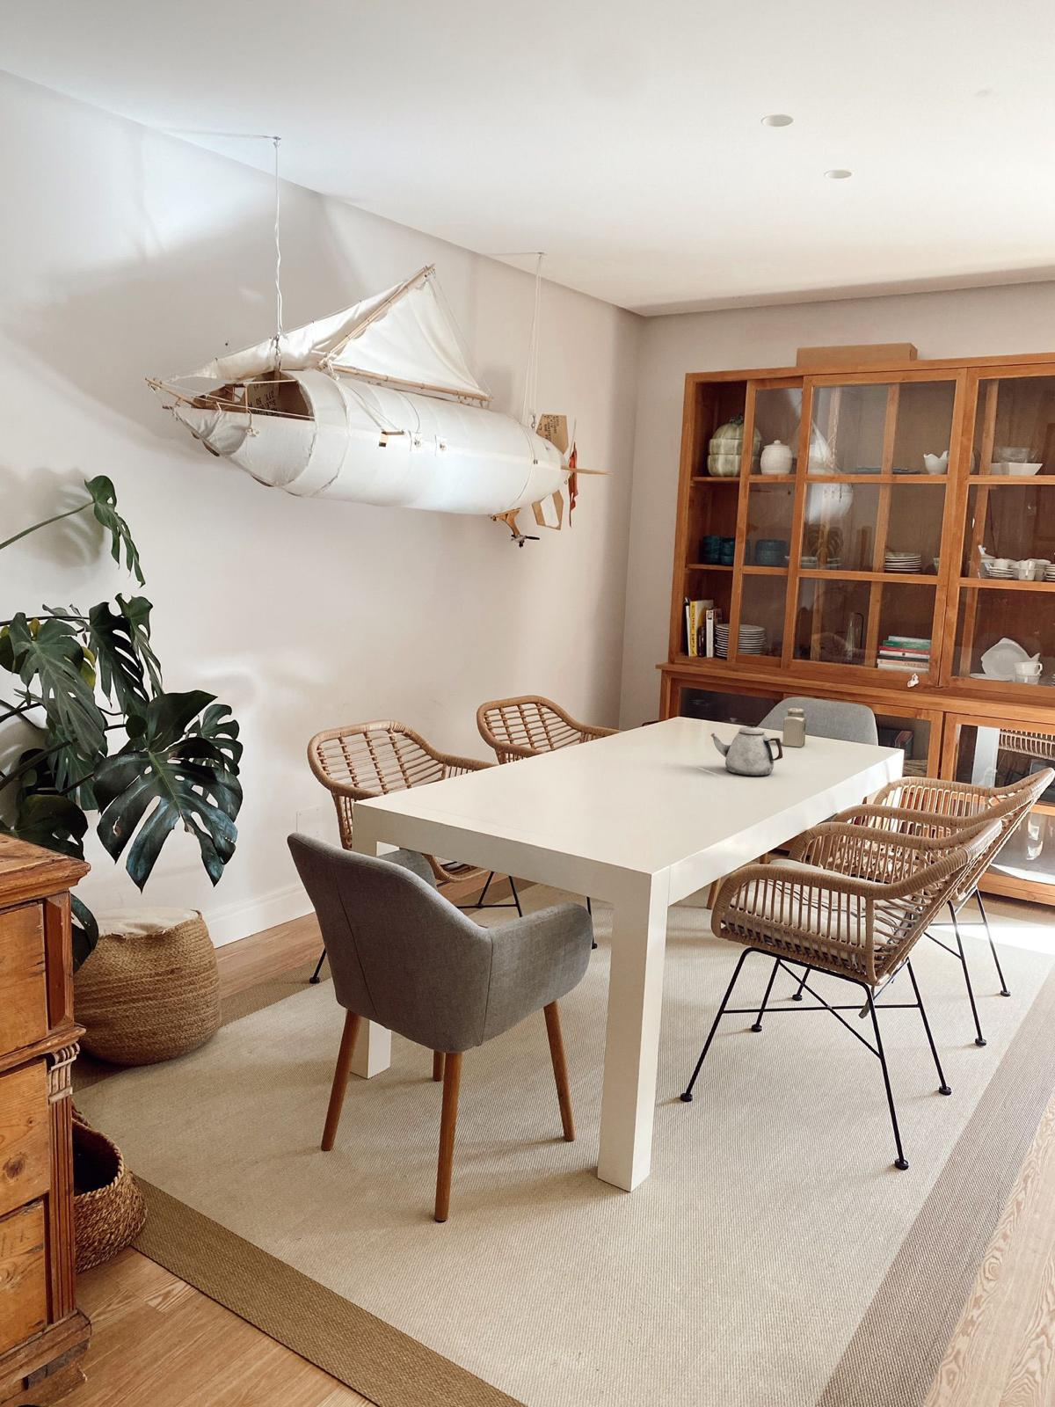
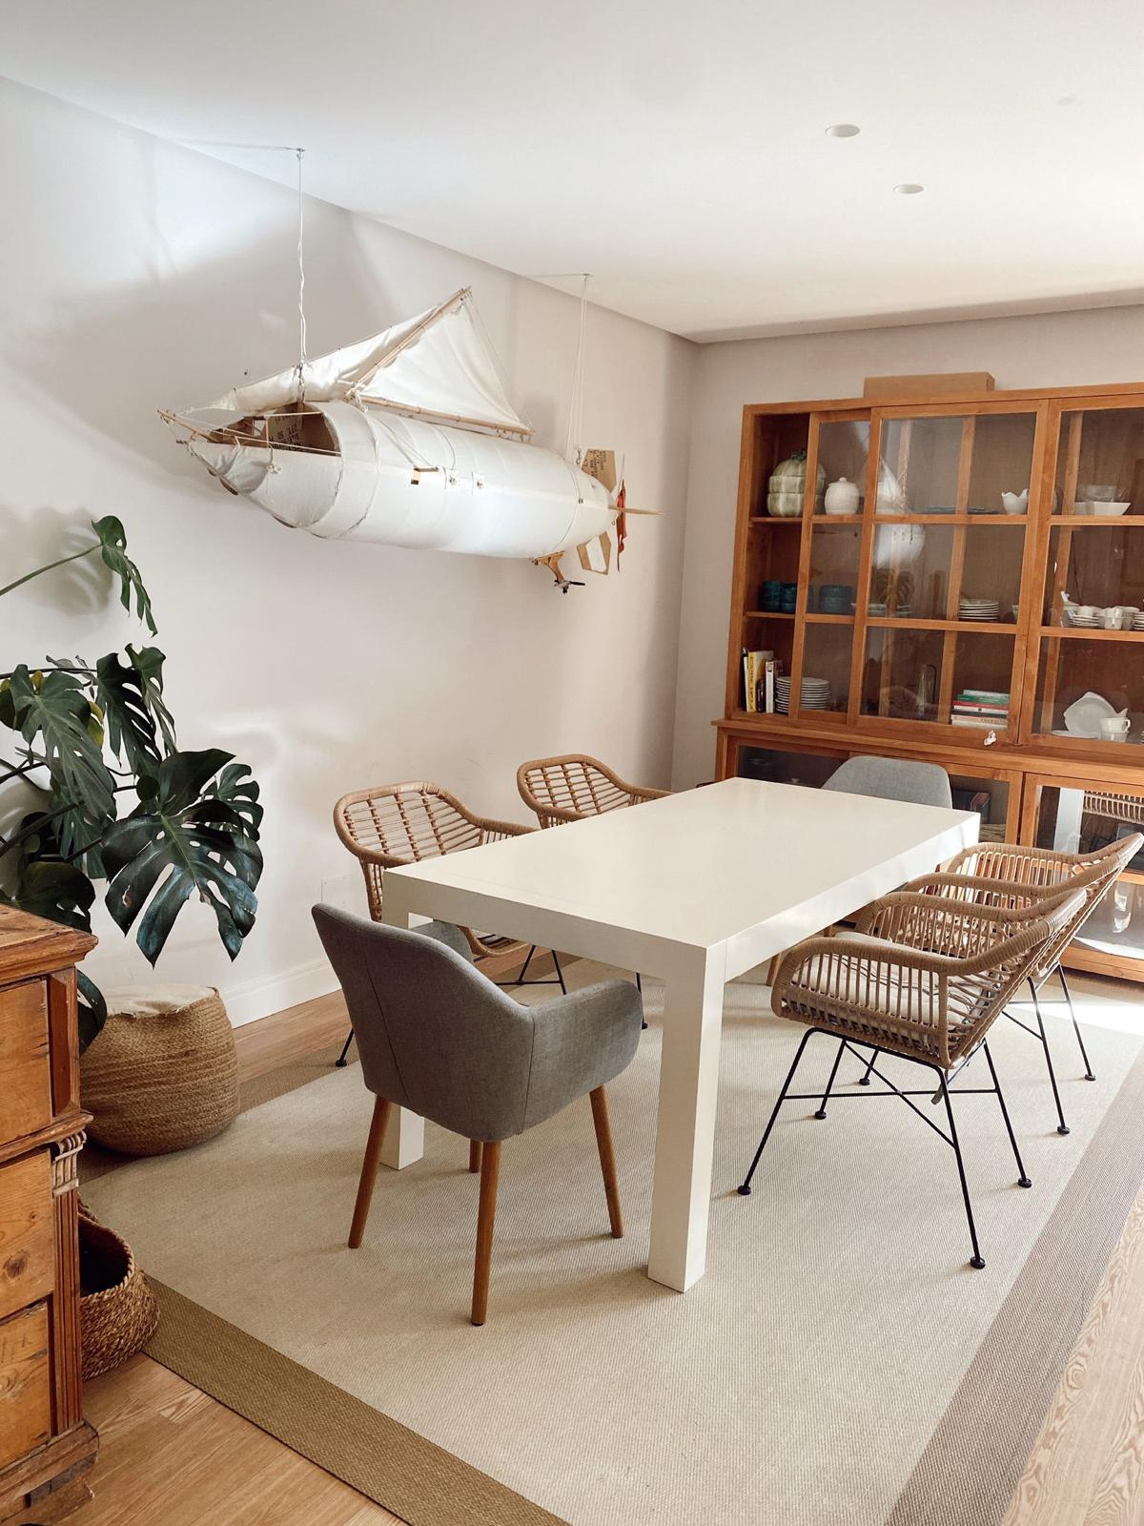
- salt shaker [781,707,807,748]
- teapot [710,722,783,778]
